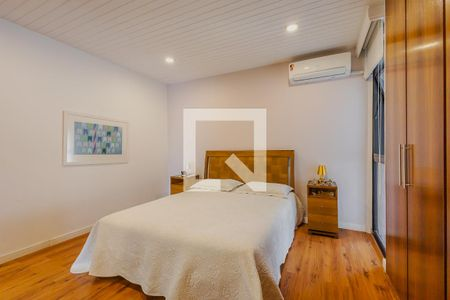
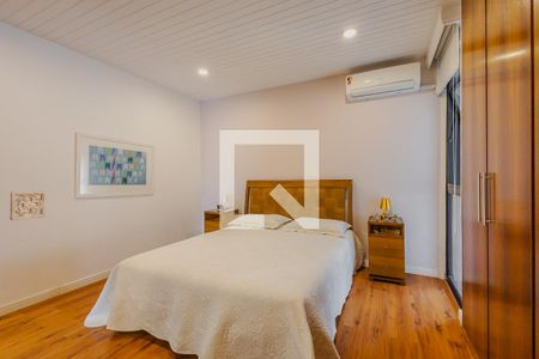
+ wall ornament [10,190,47,221]
